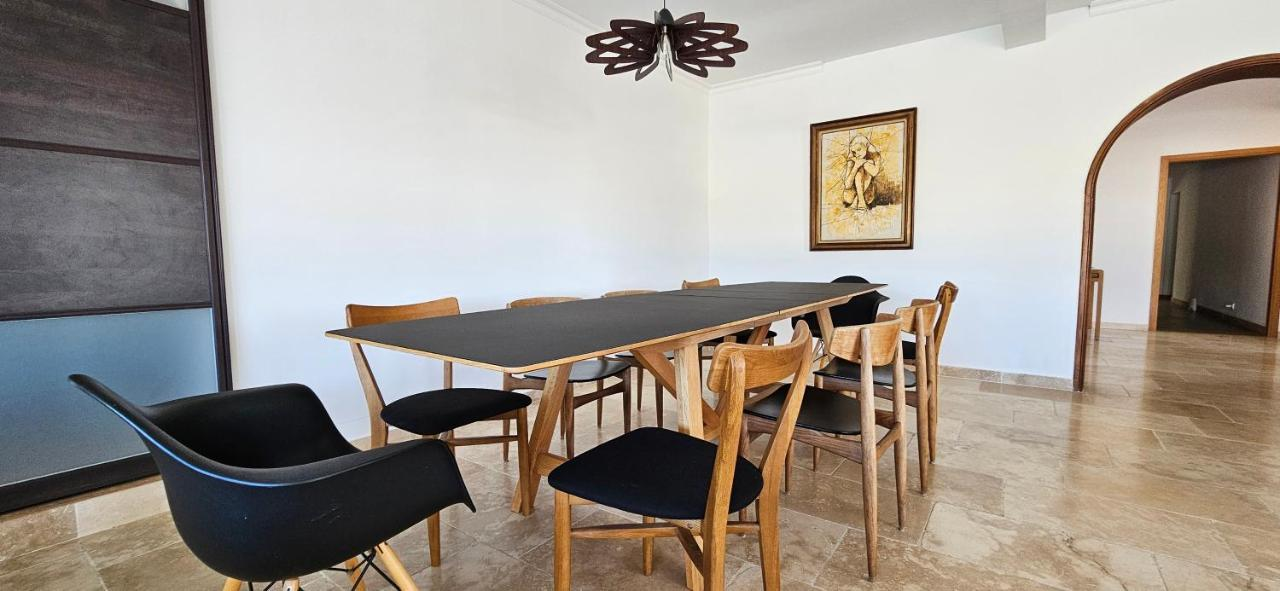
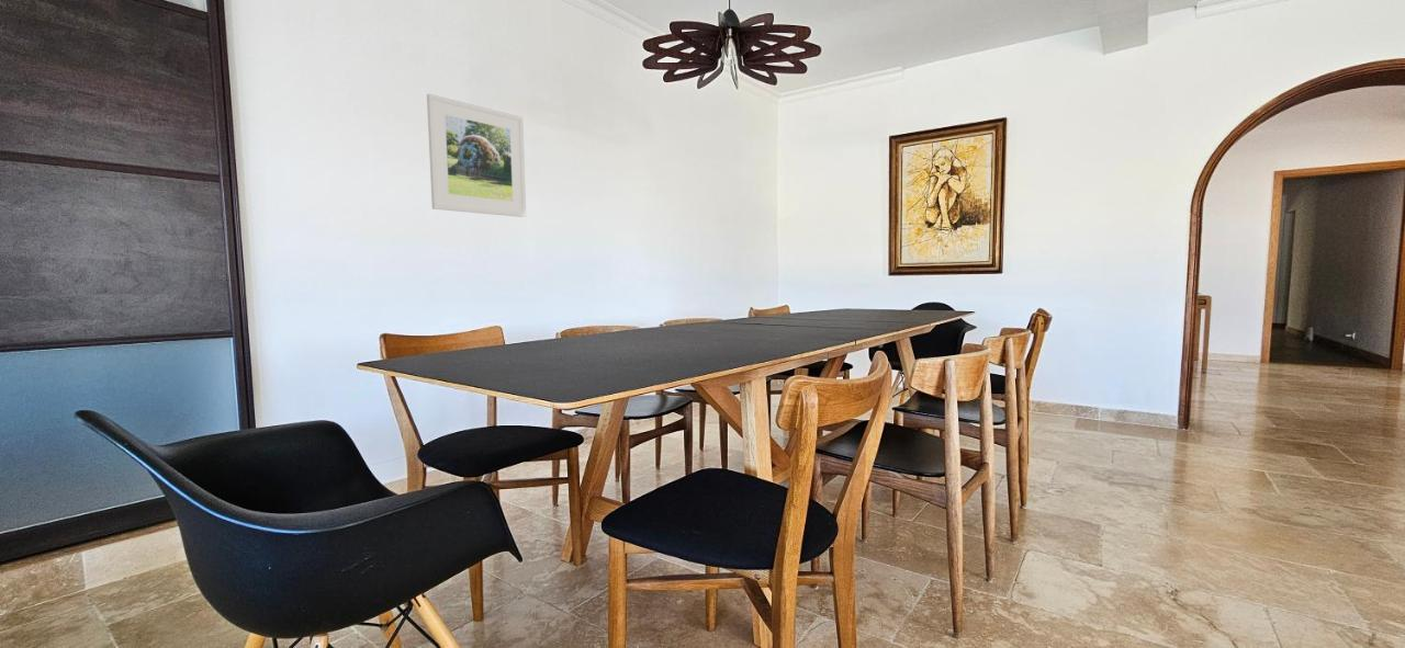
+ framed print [426,93,527,218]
